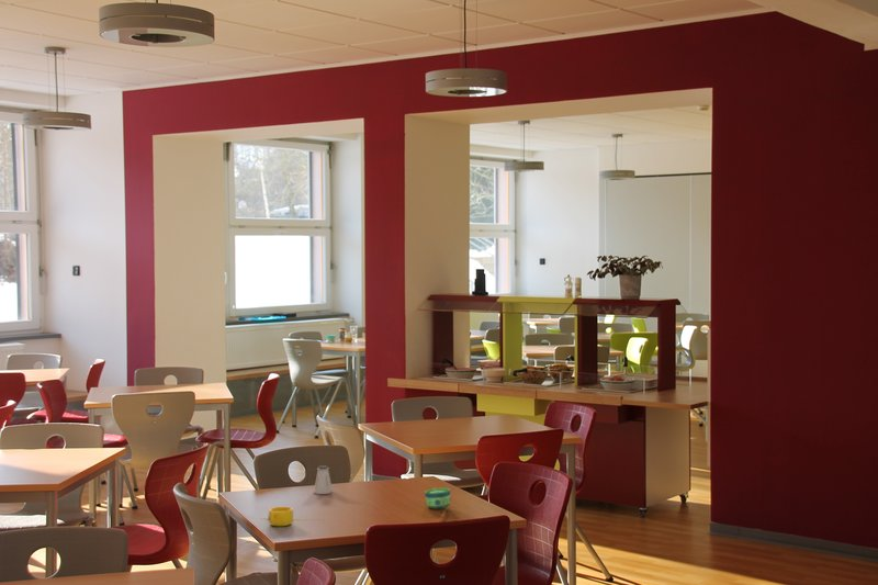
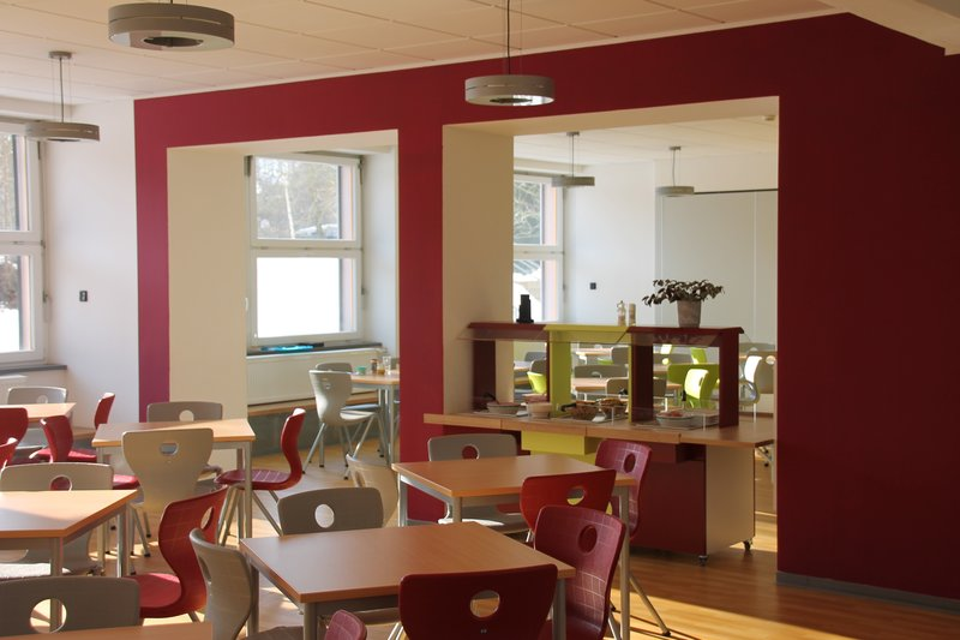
- cup [424,487,451,510]
- saltshaker [313,464,334,495]
- cup [268,506,294,527]
